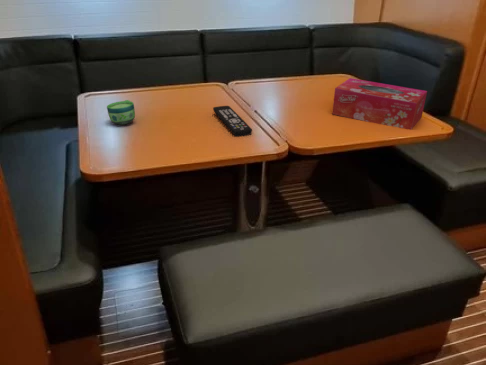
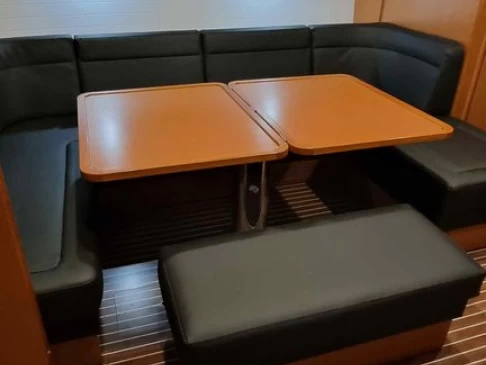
- remote control [212,105,253,138]
- tissue box [331,77,428,131]
- cup [106,99,136,126]
